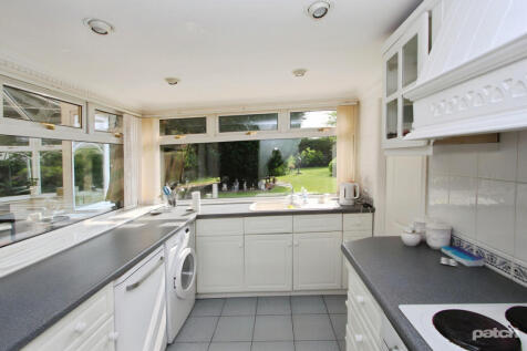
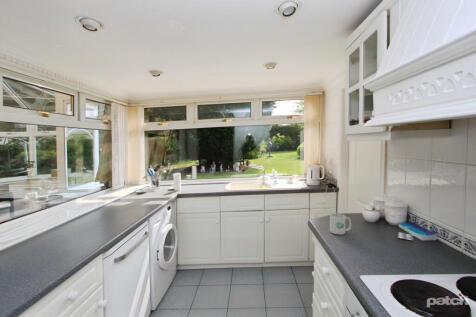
+ mug [329,213,352,235]
